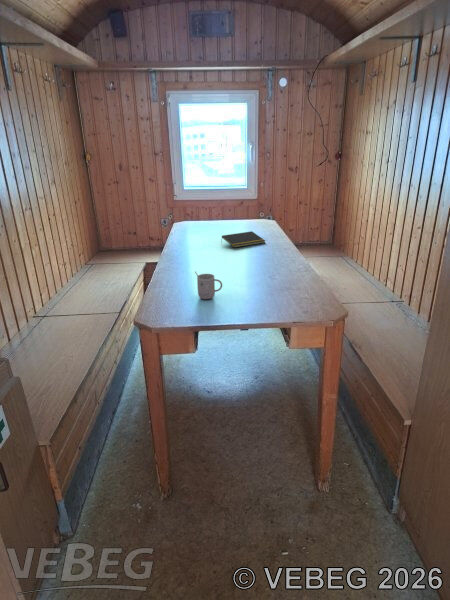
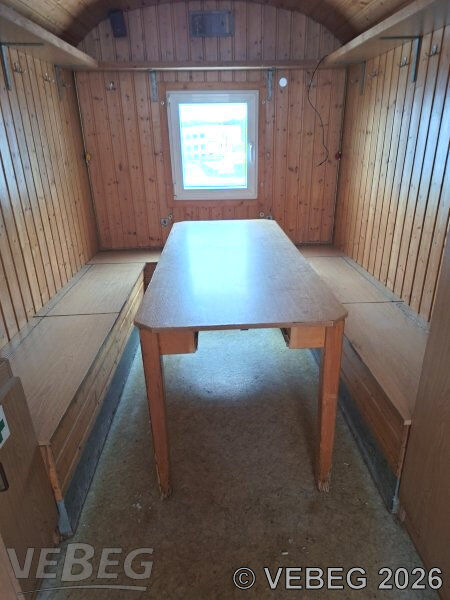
- notepad [220,230,266,249]
- mug [194,271,223,300]
